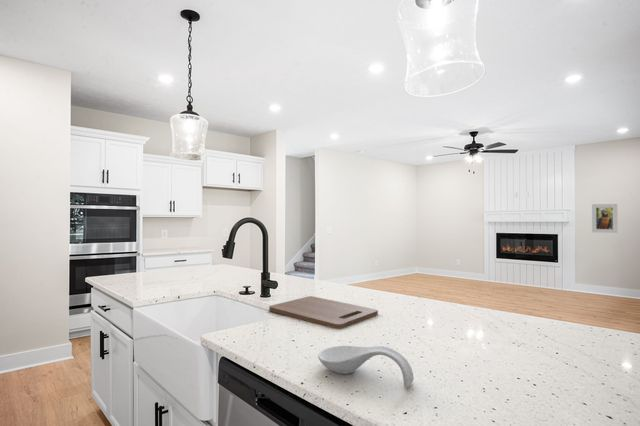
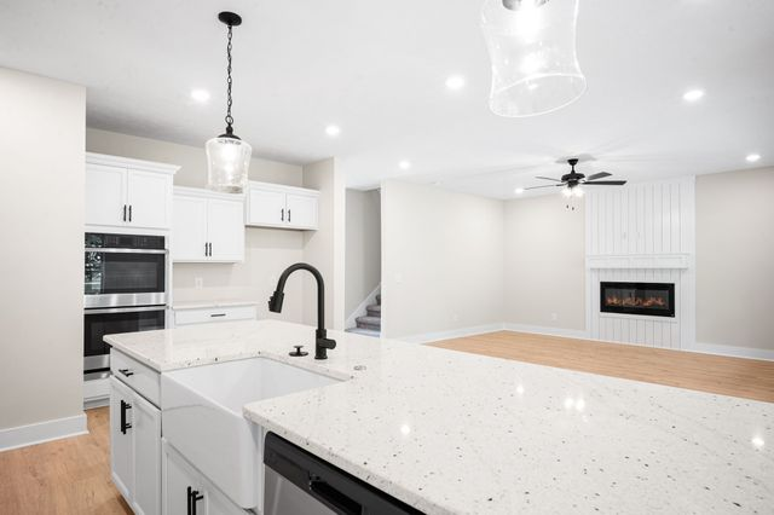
- spoon rest [317,345,415,389]
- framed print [591,203,619,234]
- cutting board [268,295,379,330]
